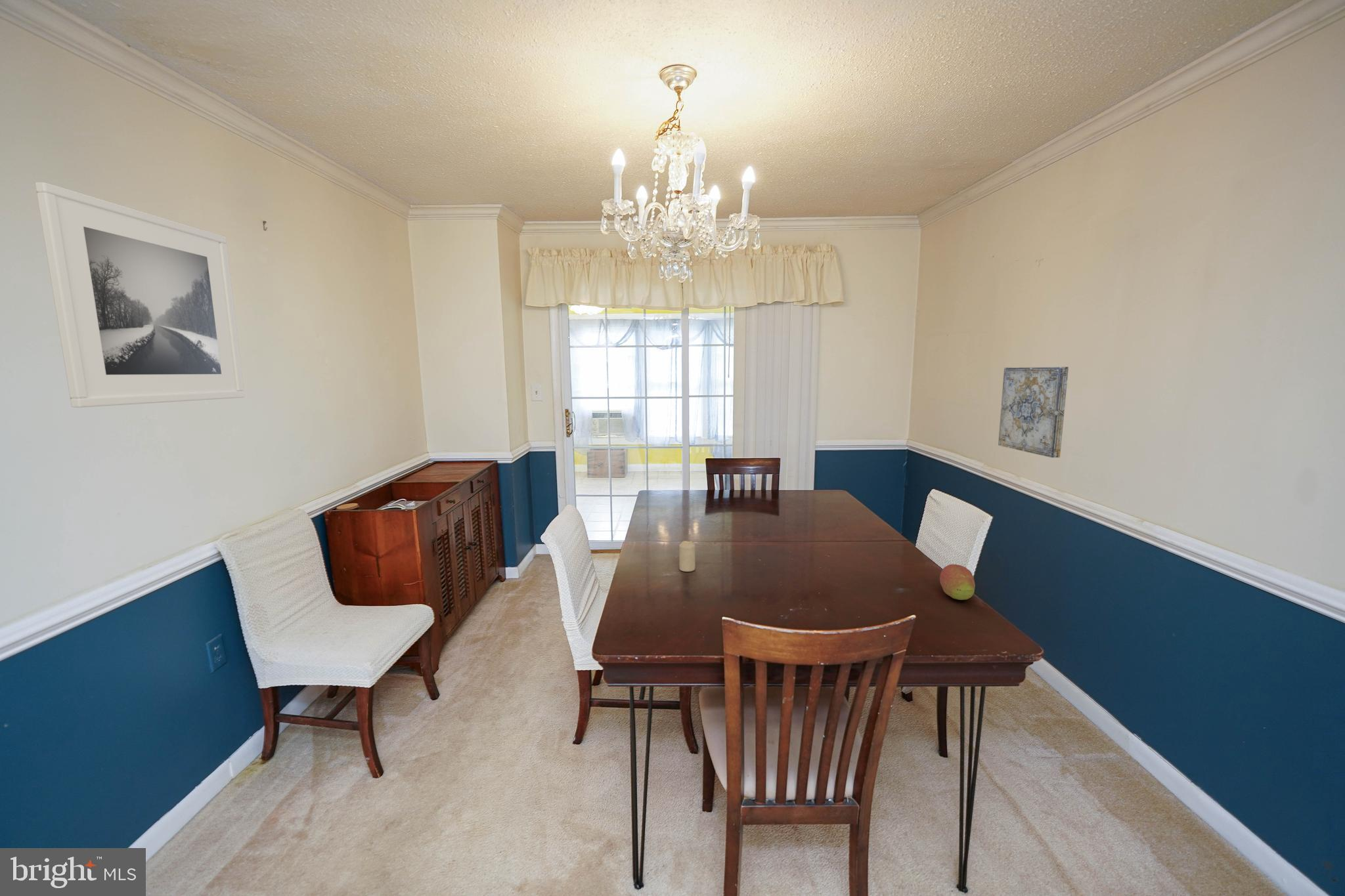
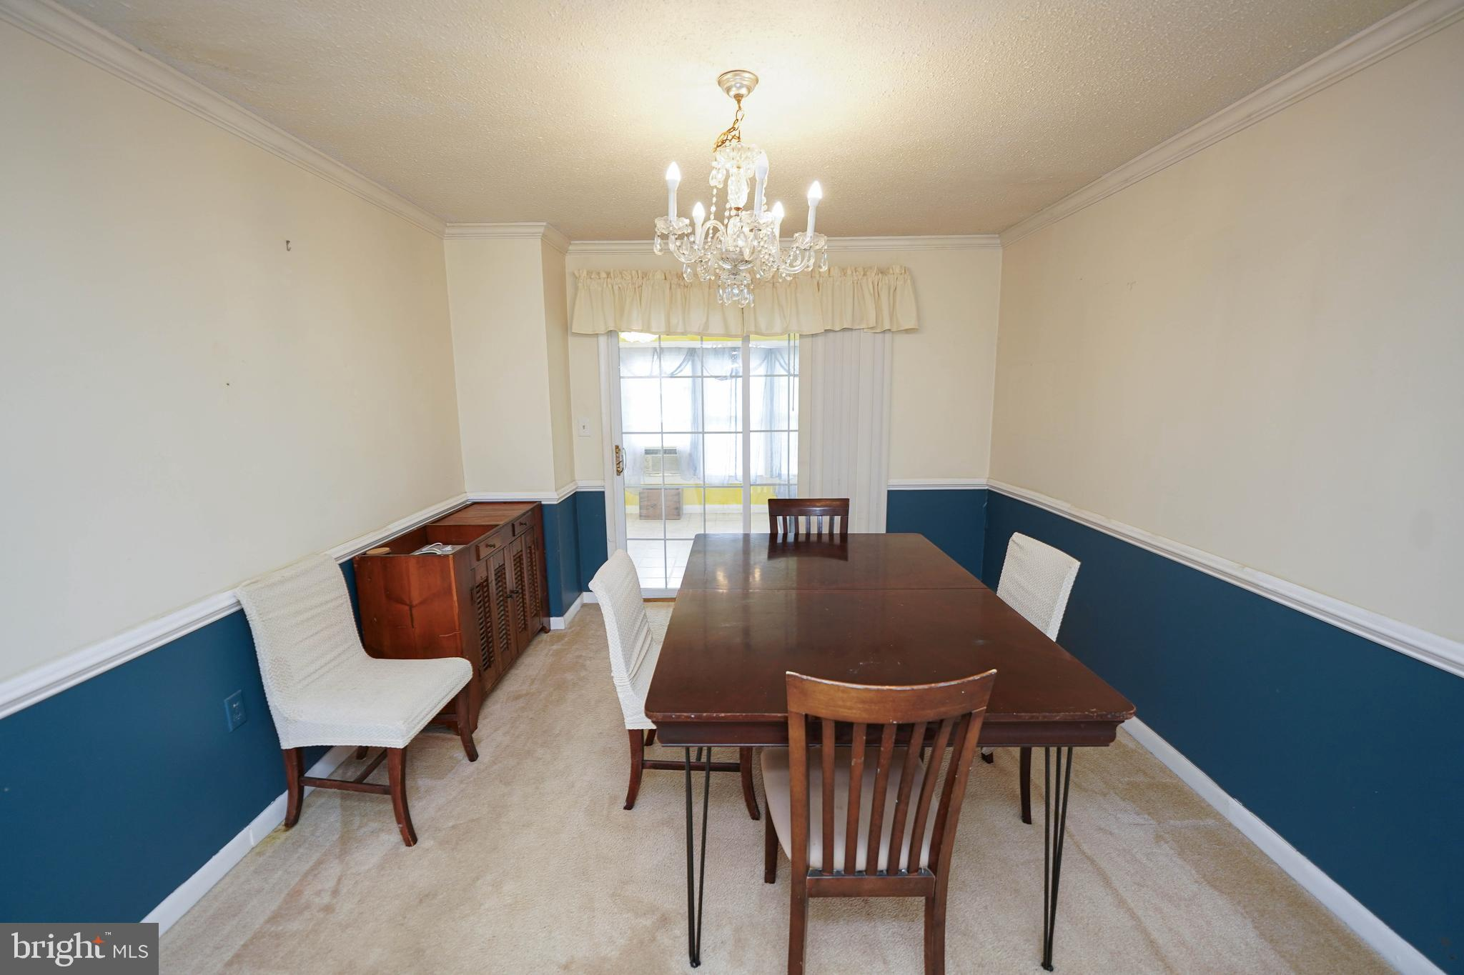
- wall art [998,366,1069,458]
- fruit [939,564,976,601]
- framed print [34,181,246,408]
- candle [678,540,696,572]
